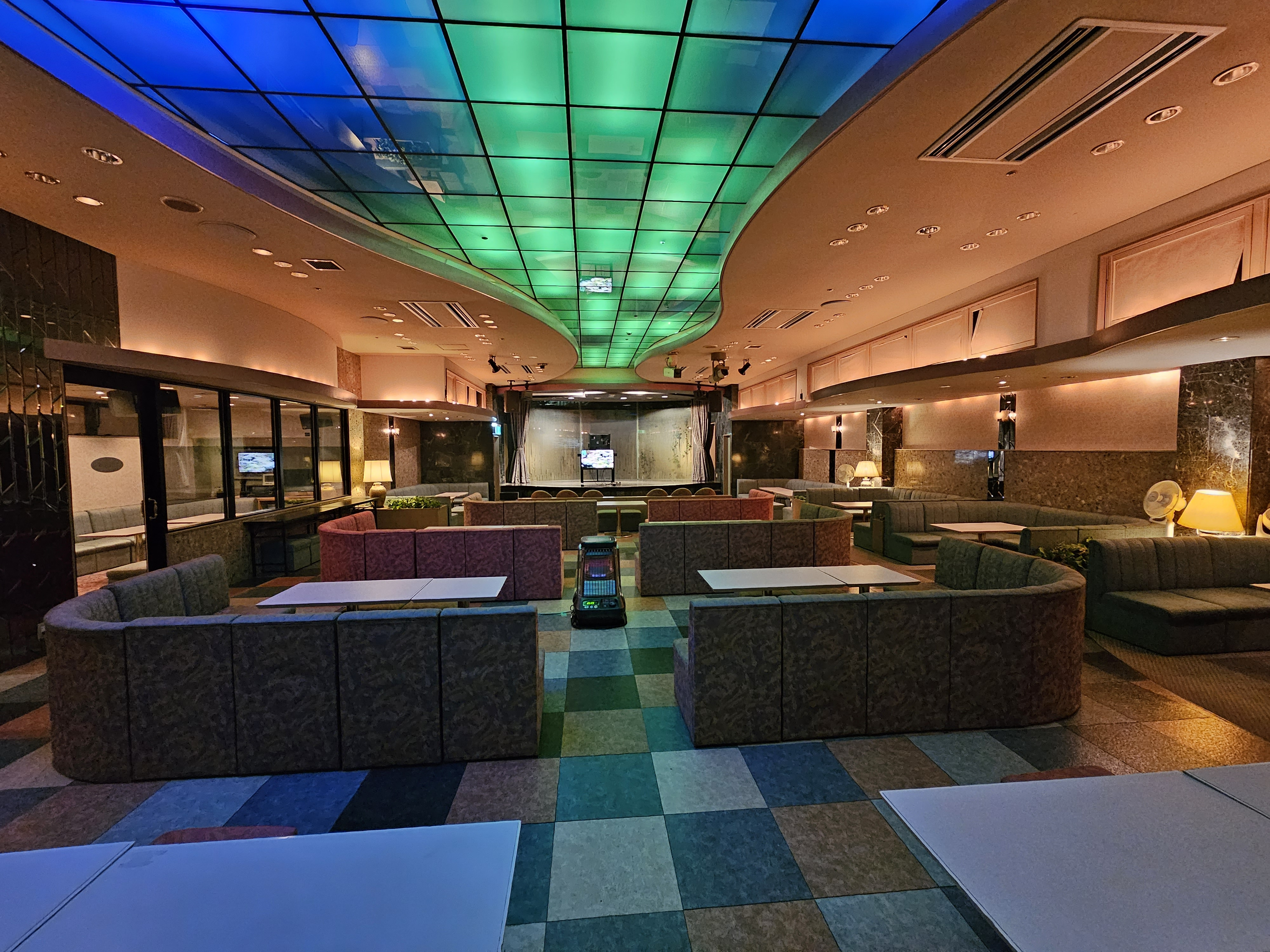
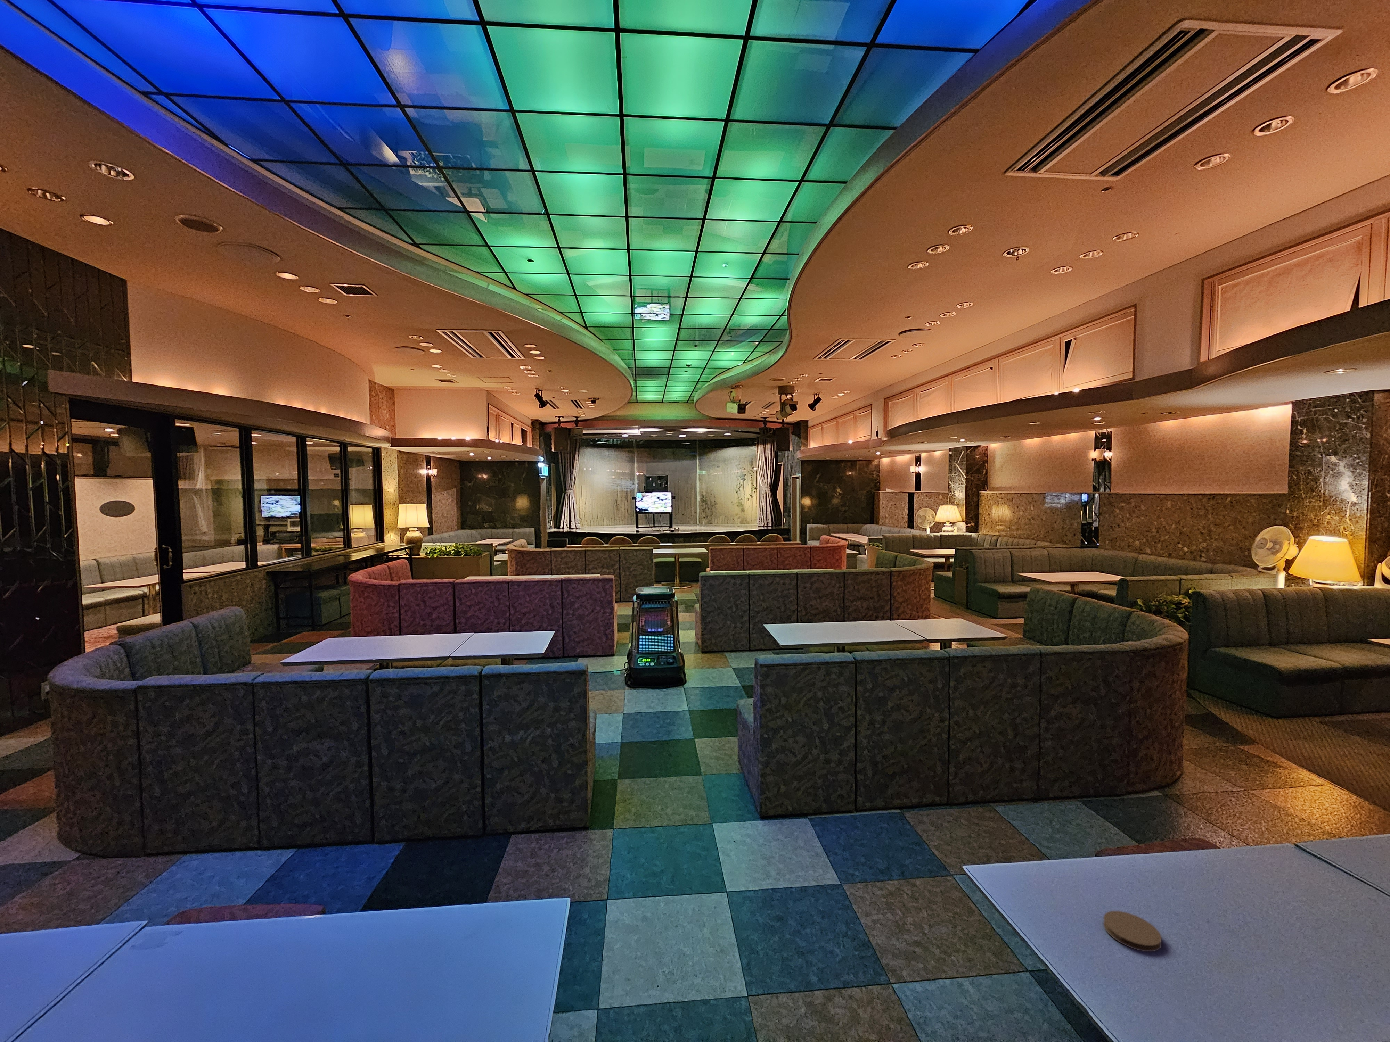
+ coaster [1103,911,1162,952]
